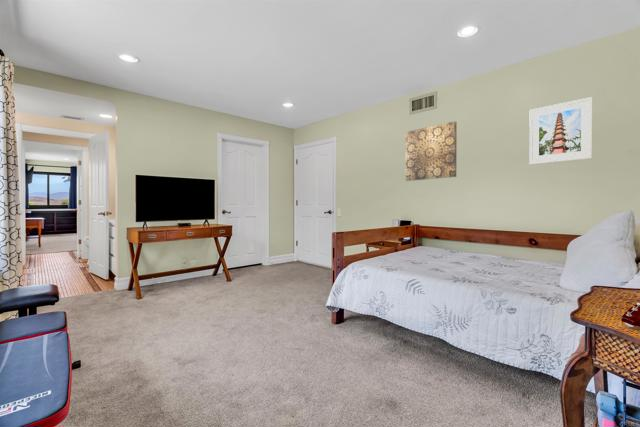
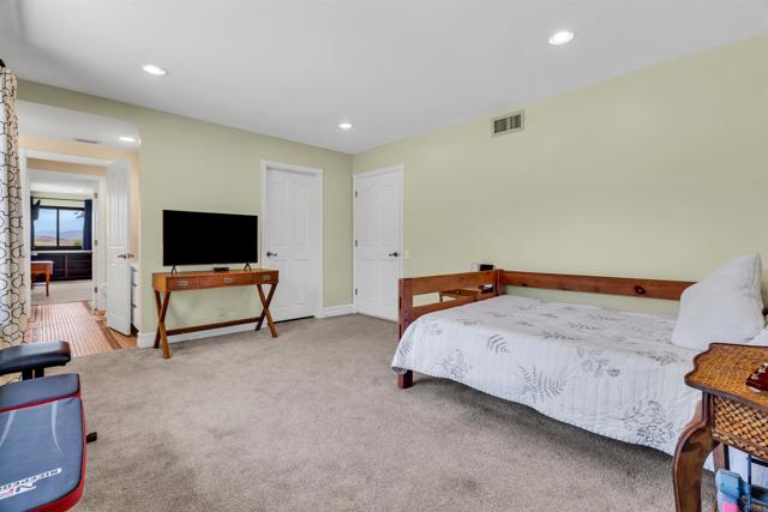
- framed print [528,96,594,166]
- wall art [405,120,458,182]
